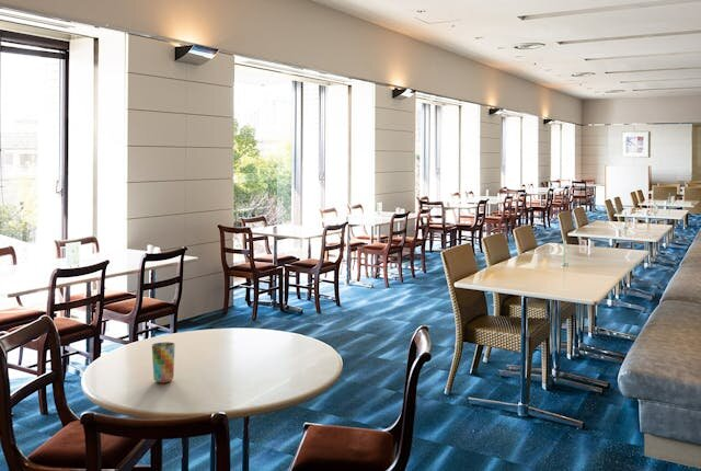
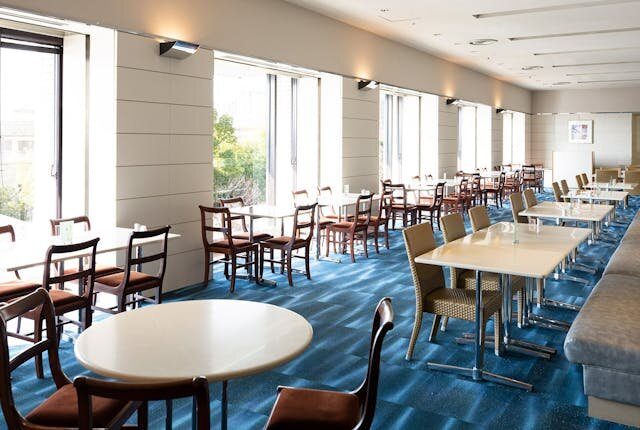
- cup [151,342,176,384]
